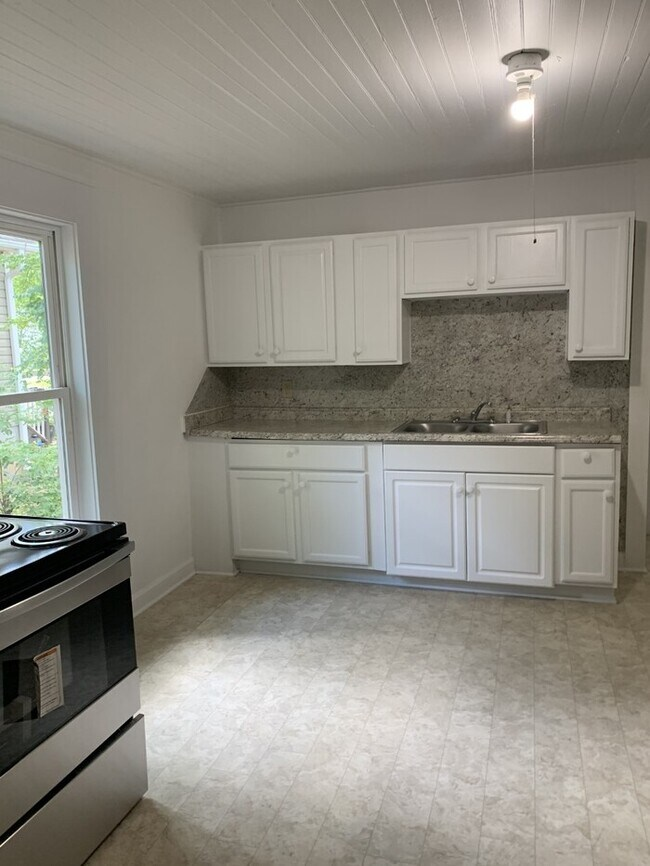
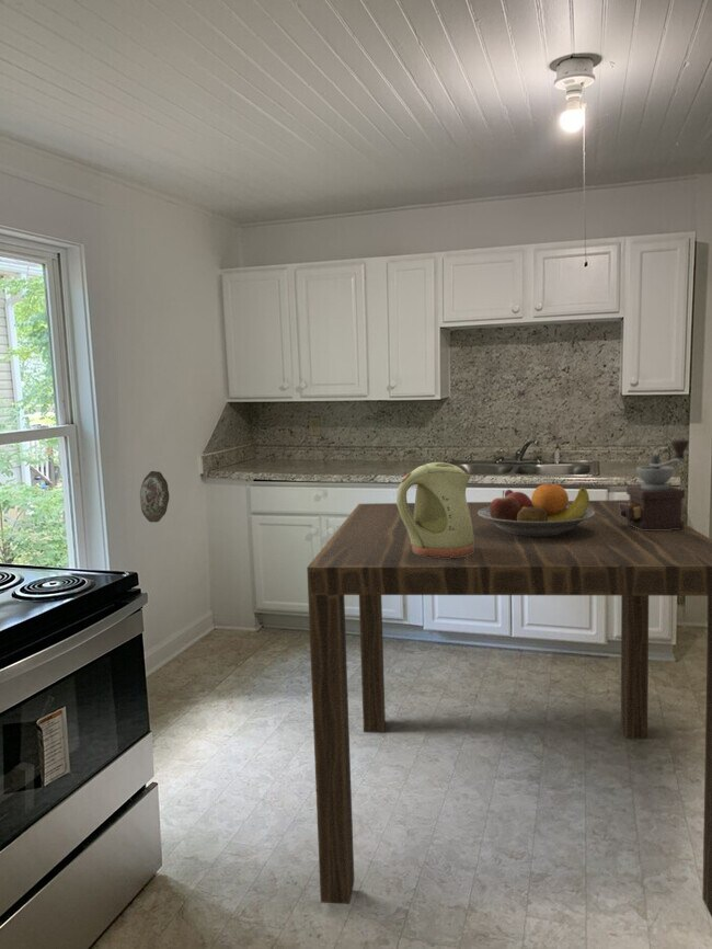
+ decorative plate [139,470,170,524]
+ fruit bowl [478,482,595,537]
+ dining table [306,499,712,918]
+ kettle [395,461,473,558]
+ coffee grinder [619,438,690,530]
